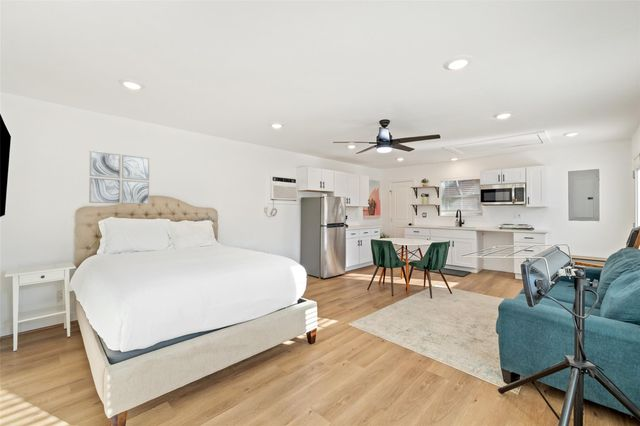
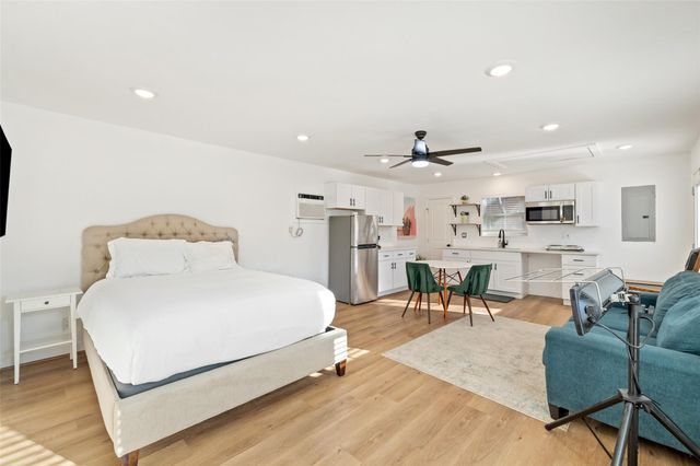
- wall art [88,149,150,205]
